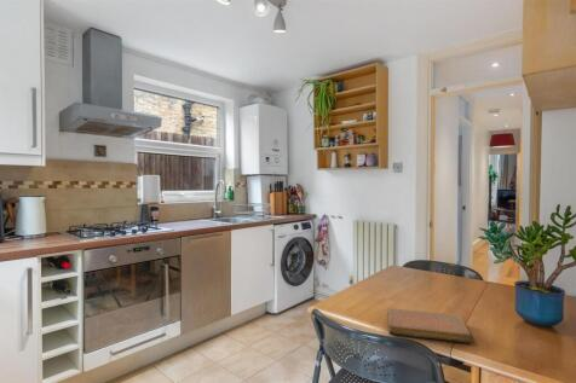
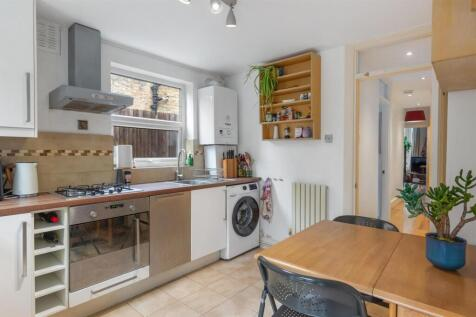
- notebook [387,307,472,343]
